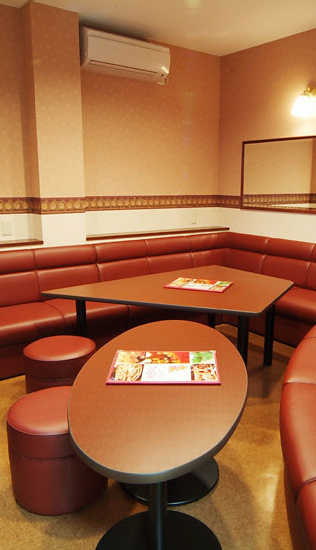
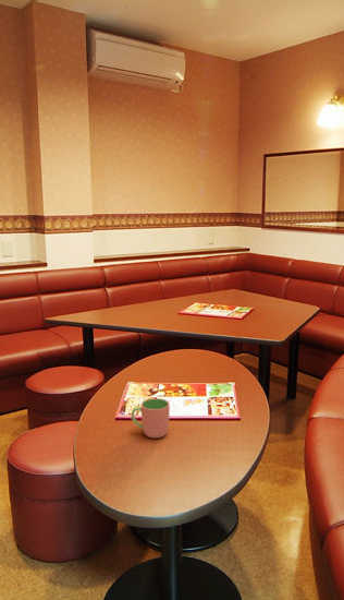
+ cup [131,397,171,440]
